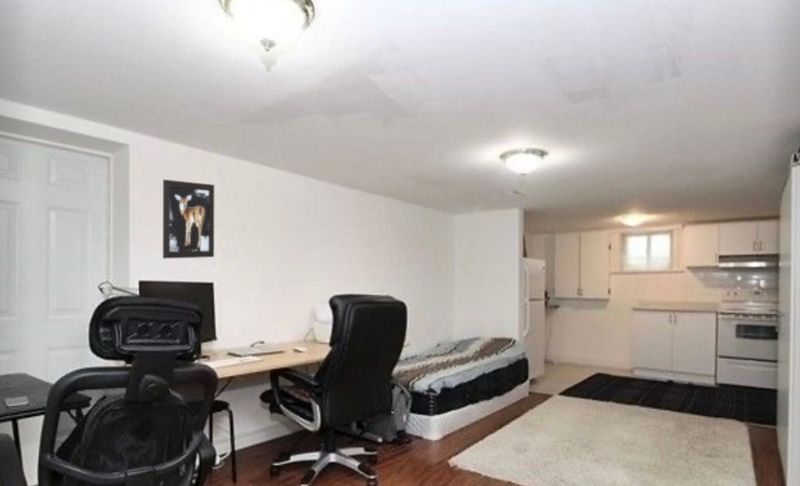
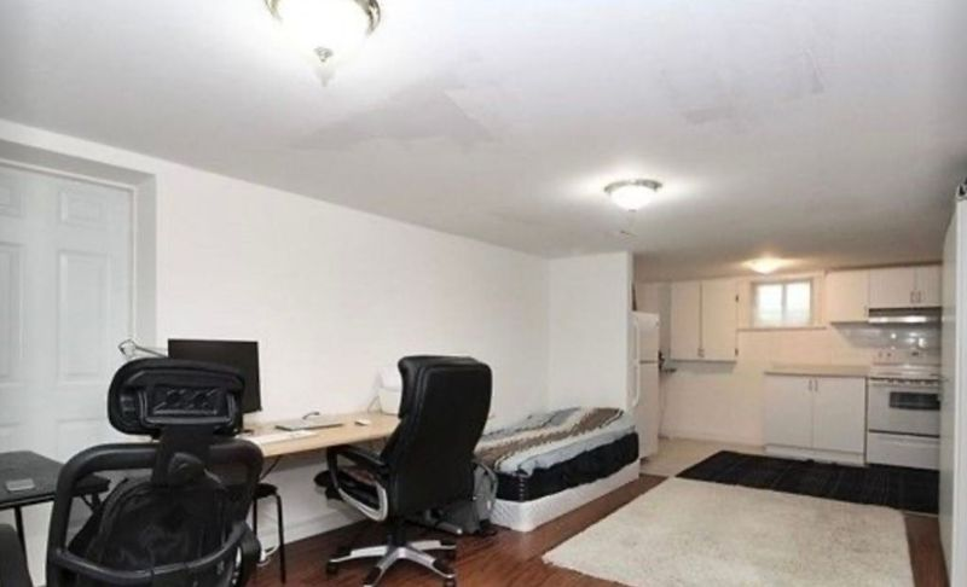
- wall art [162,179,215,260]
